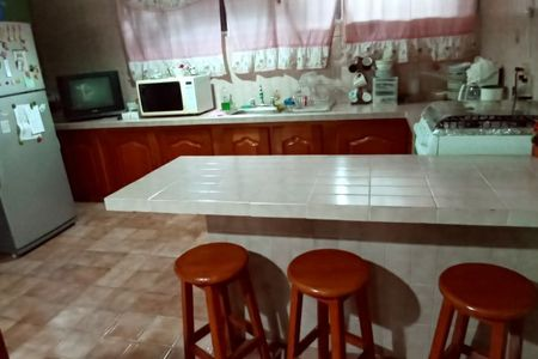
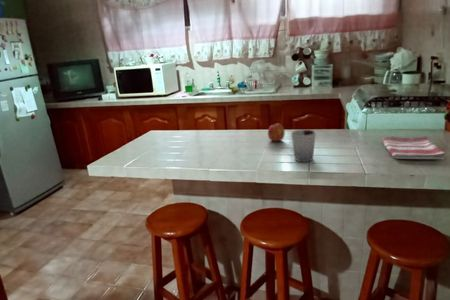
+ fruit [267,123,286,143]
+ dish towel [381,136,446,160]
+ cup [290,129,317,163]
